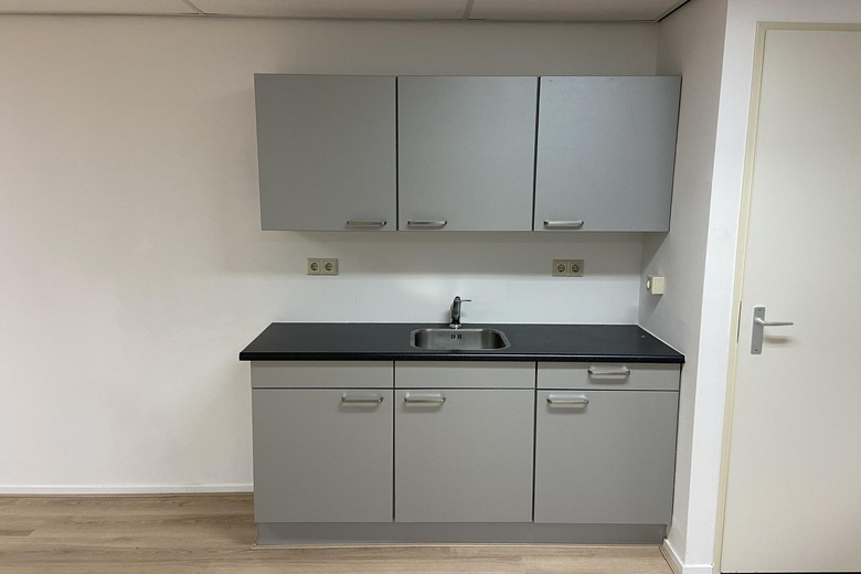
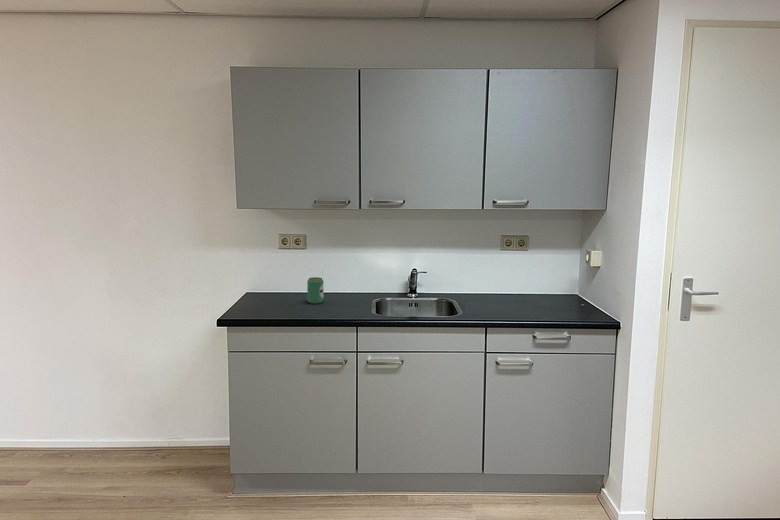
+ beverage can [306,276,324,304]
